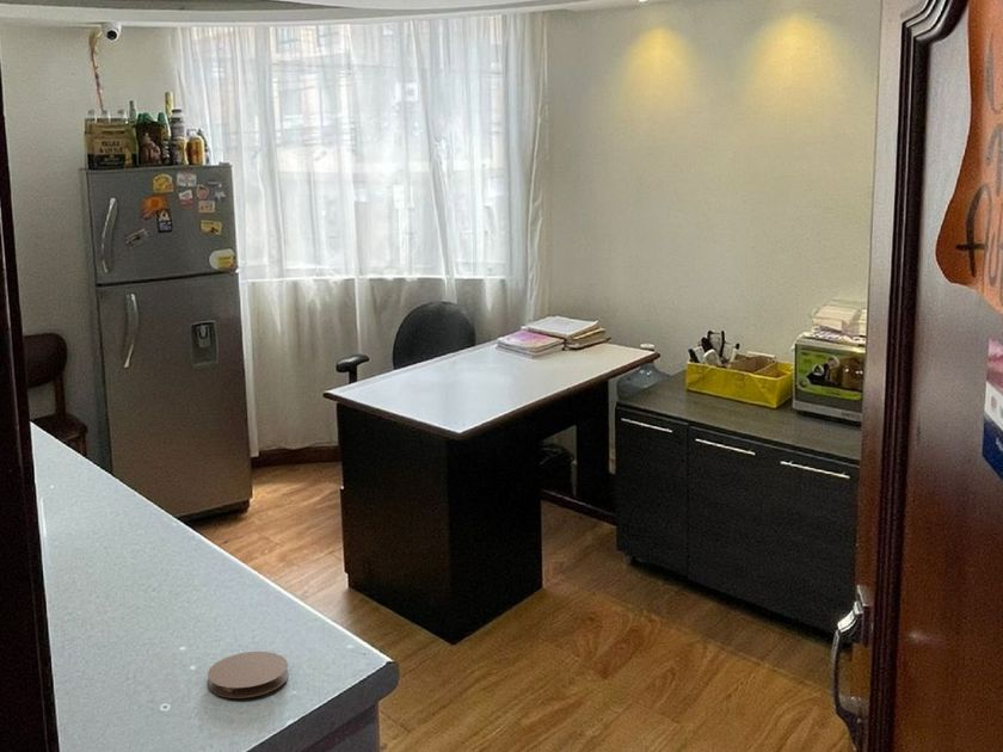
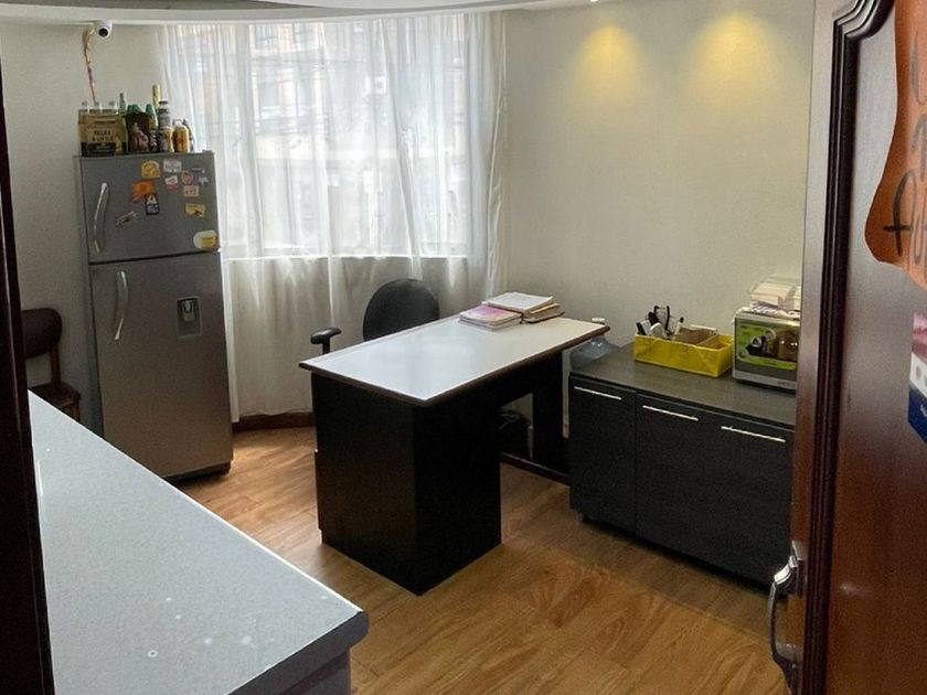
- coaster [207,651,290,699]
